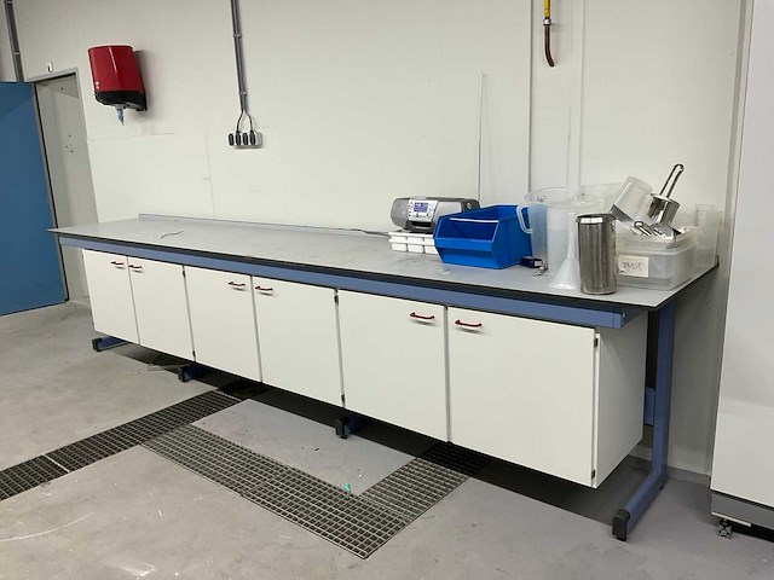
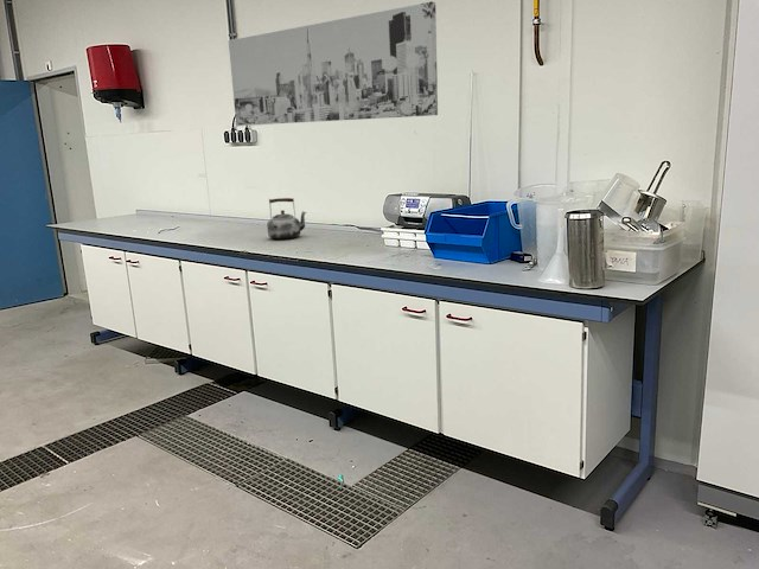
+ kettle [266,197,307,241]
+ wall art [228,0,439,127]
